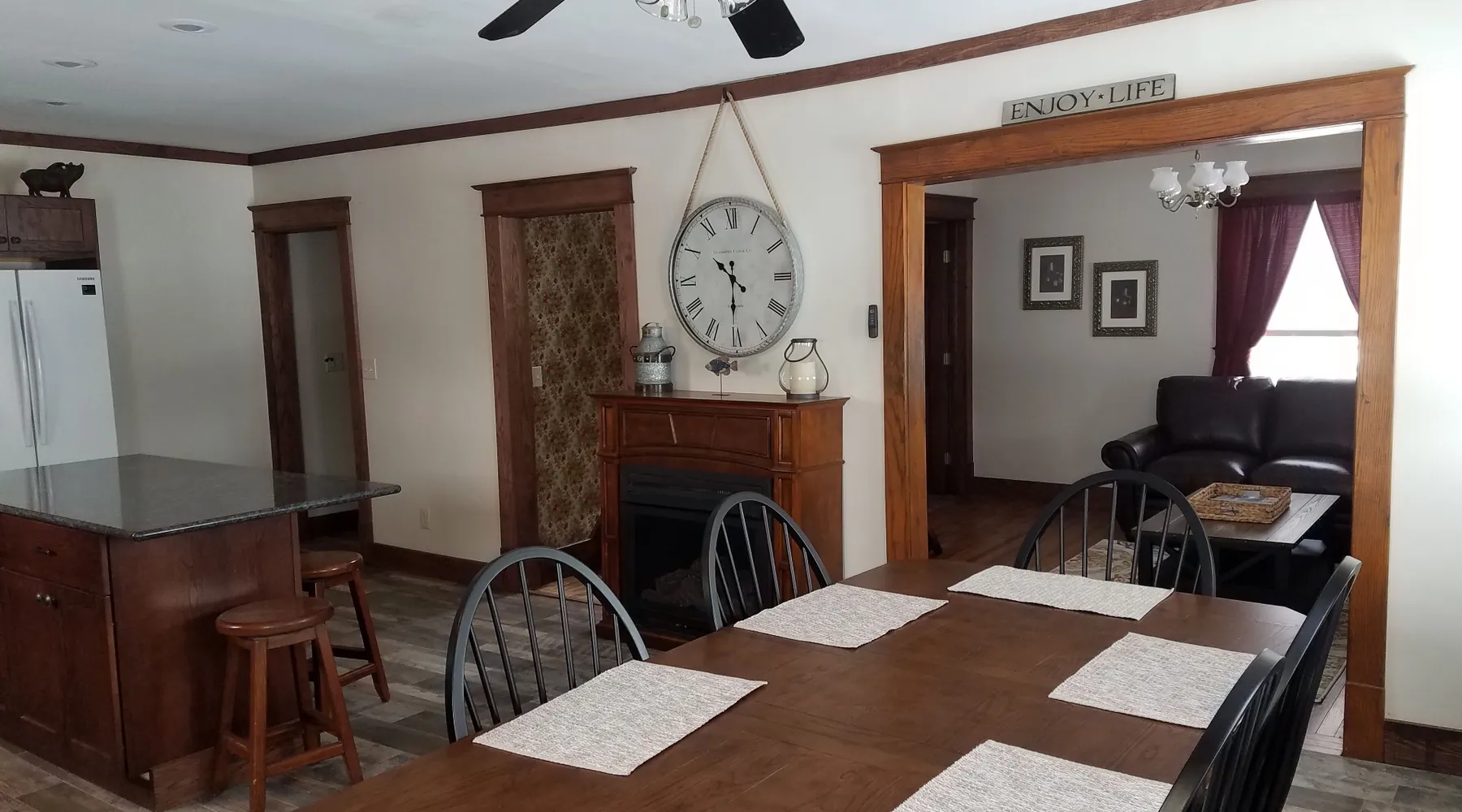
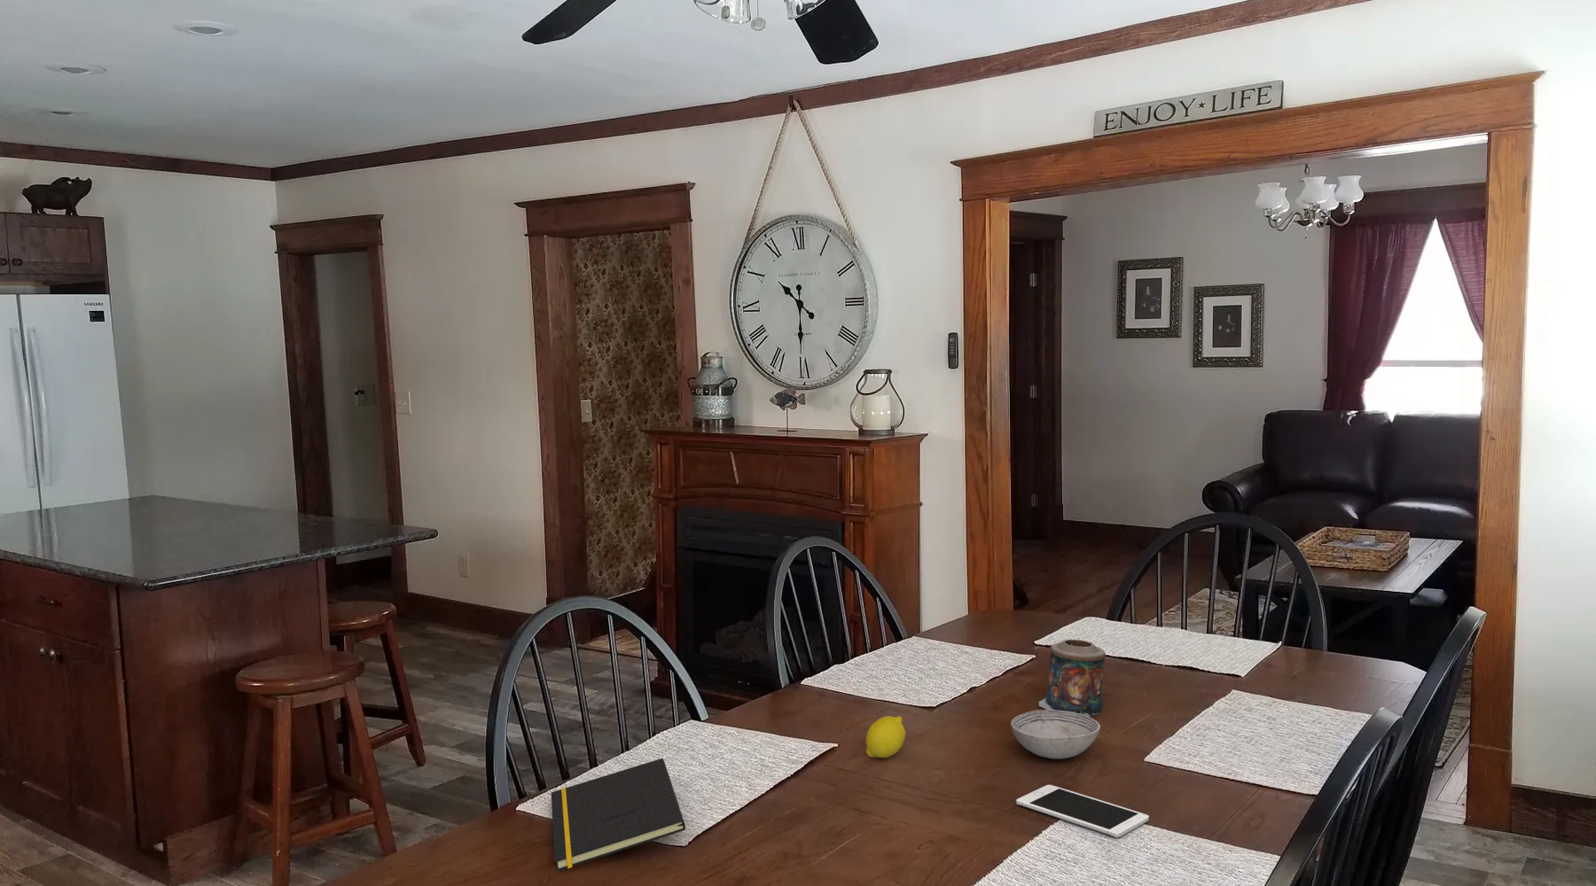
+ cell phone [1015,785,1150,838]
+ notepad [550,757,687,872]
+ fruit [866,715,906,758]
+ candle [1038,638,1107,718]
+ bowl [1010,709,1101,761]
